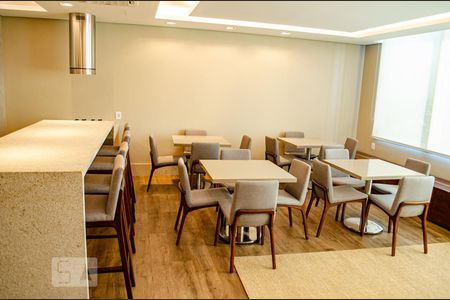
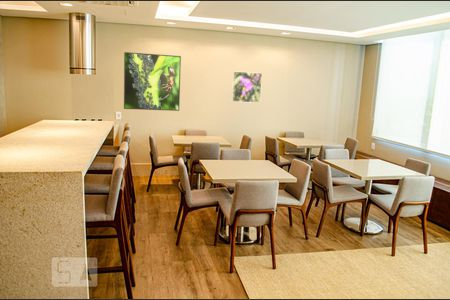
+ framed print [123,51,182,112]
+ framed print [231,70,263,104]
